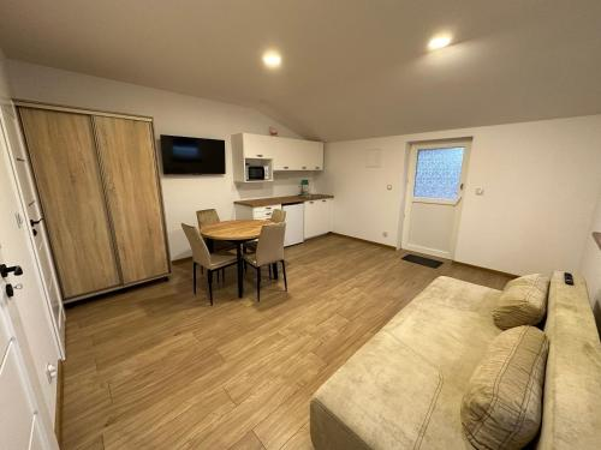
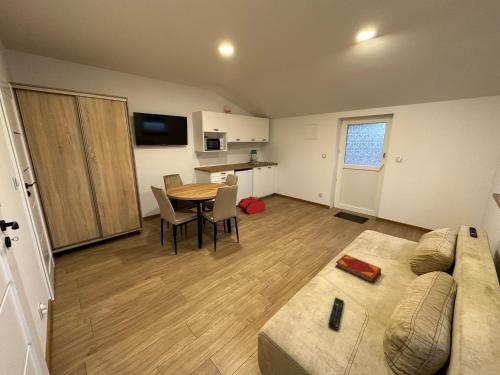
+ backpack [237,195,267,215]
+ hardback book [335,253,382,284]
+ remote control [327,296,345,331]
